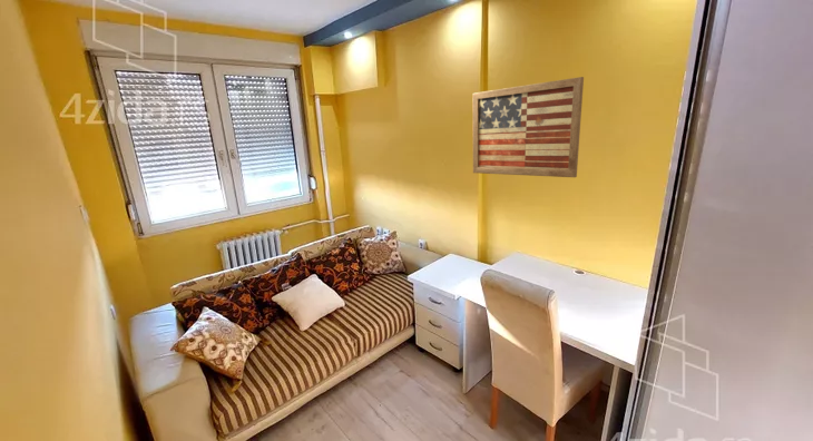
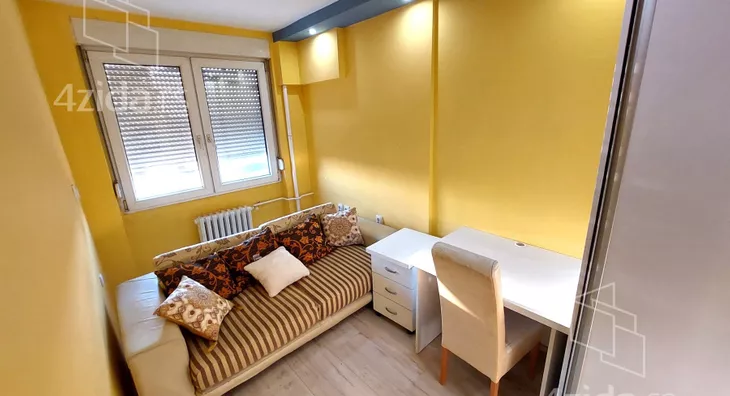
- wall art [472,76,585,178]
